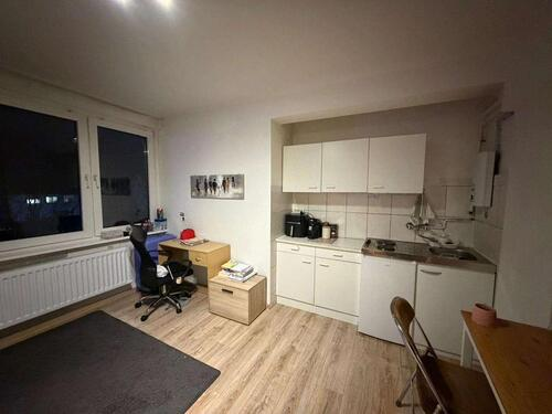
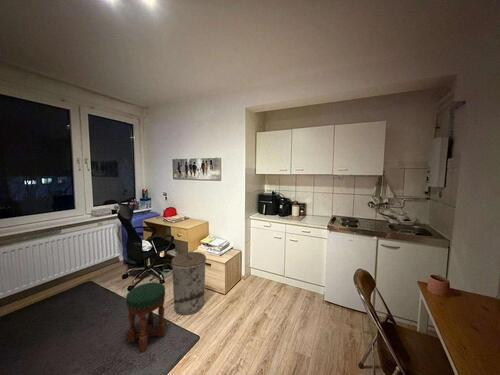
+ stool [125,281,166,353]
+ trash can [170,251,207,316]
